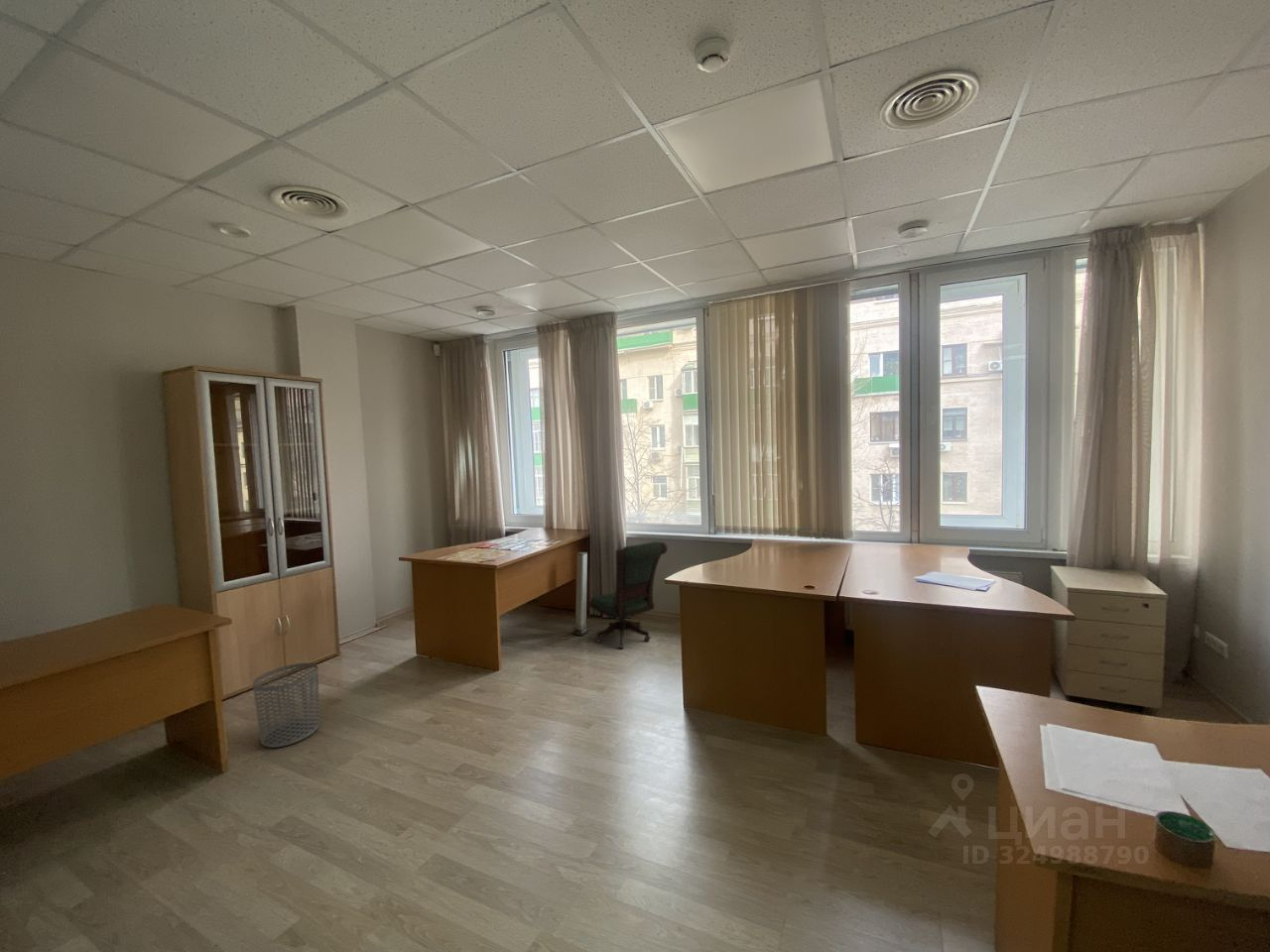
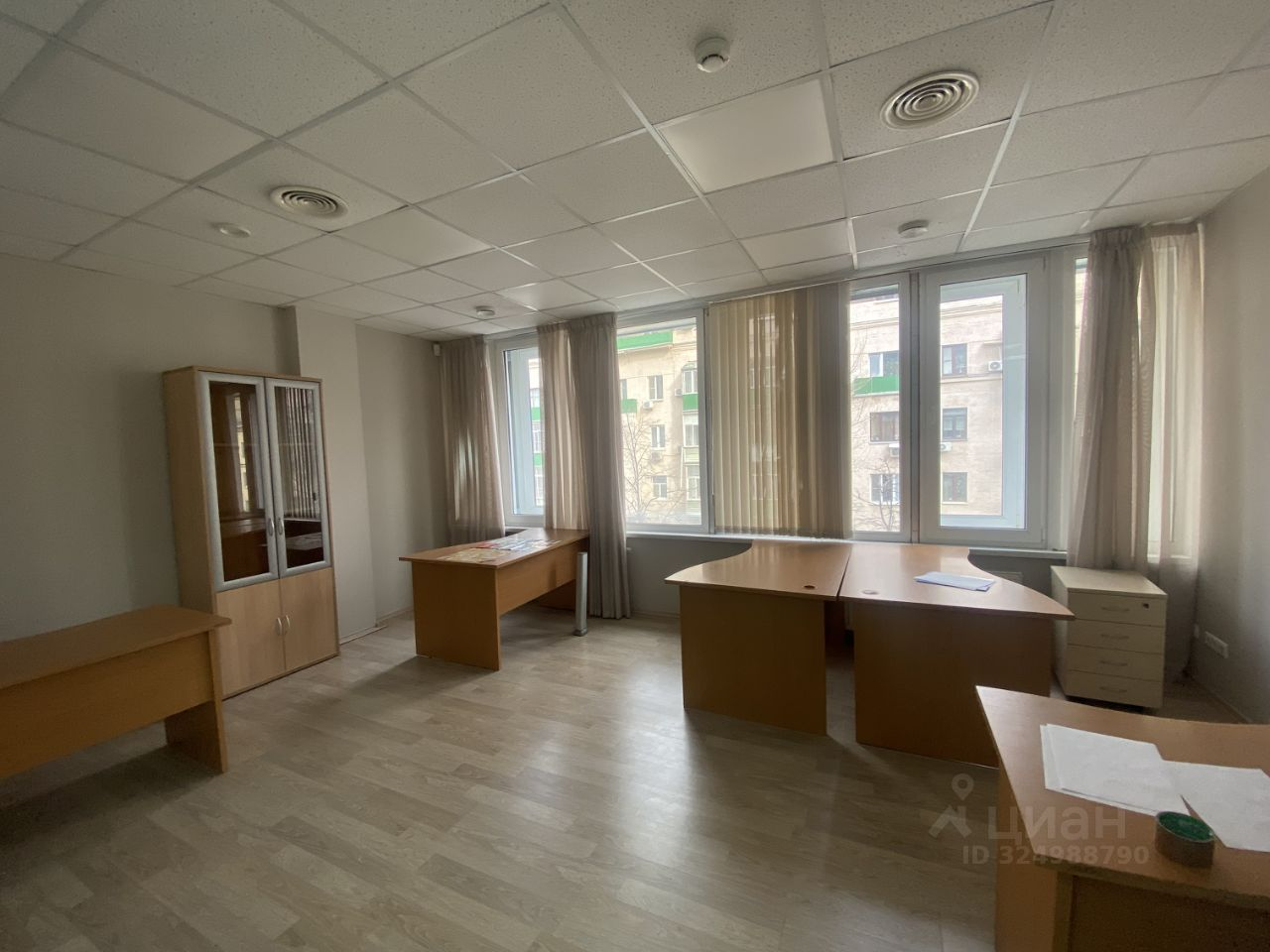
- office chair [587,540,669,650]
- waste bin [252,661,320,749]
